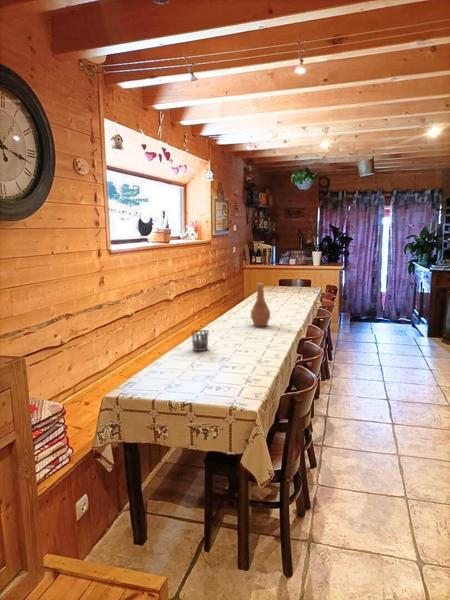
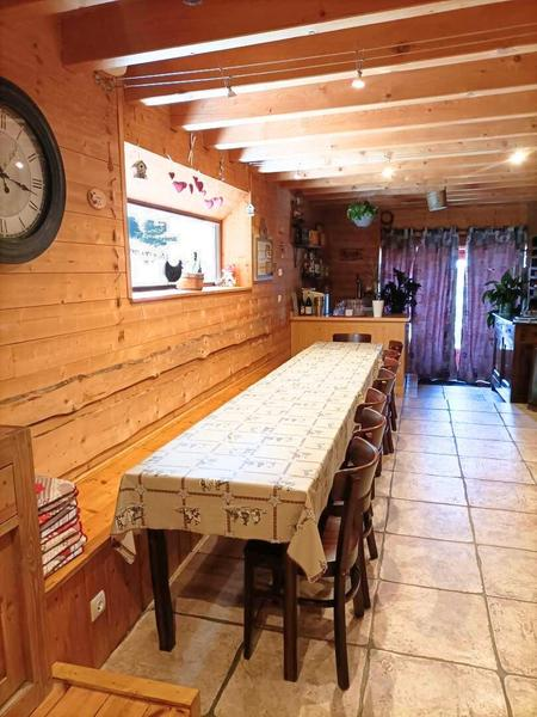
- cup [191,329,210,352]
- vase [250,282,271,328]
